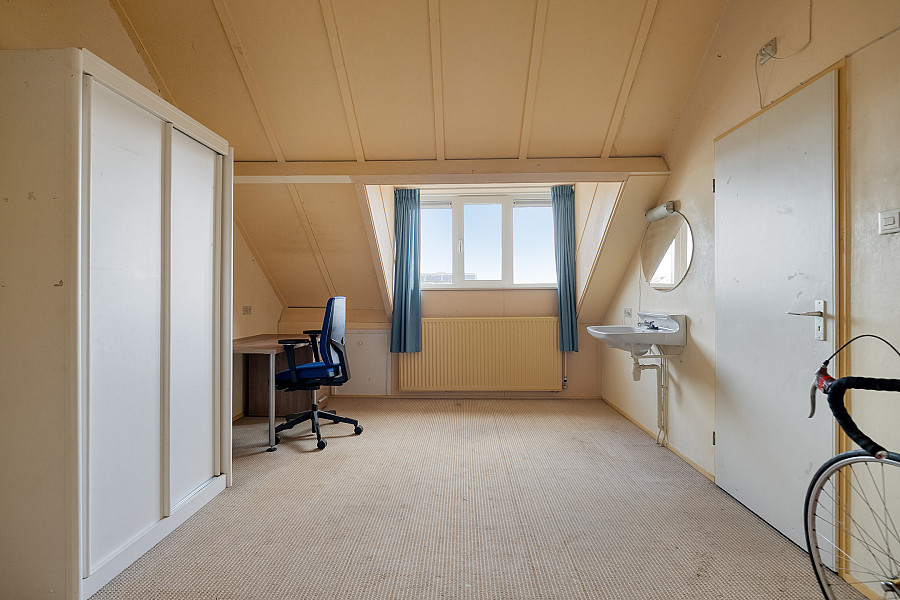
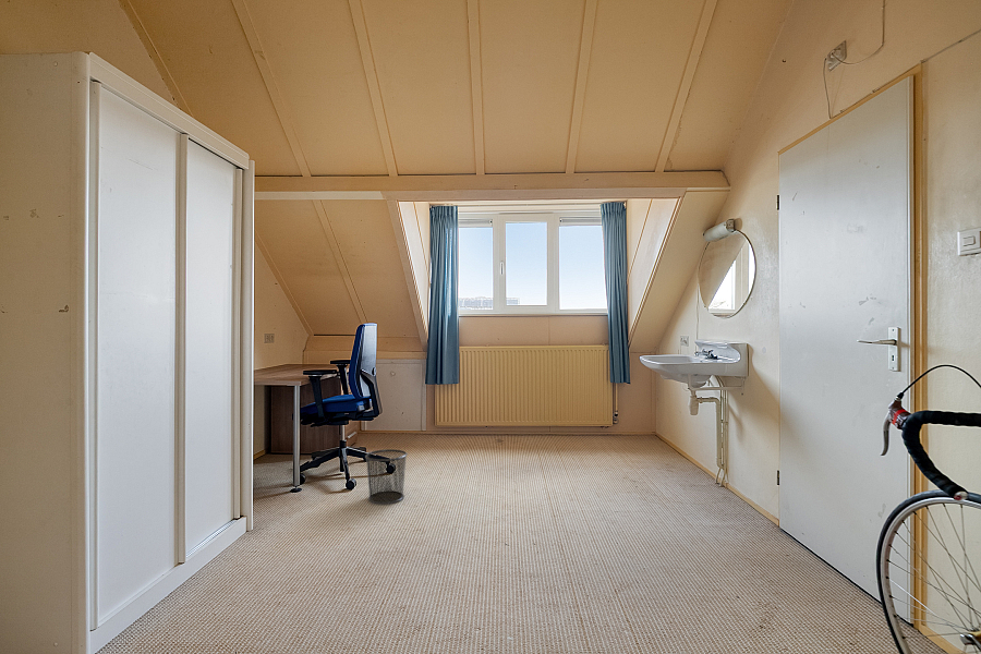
+ waste bin [364,448,408,505]
